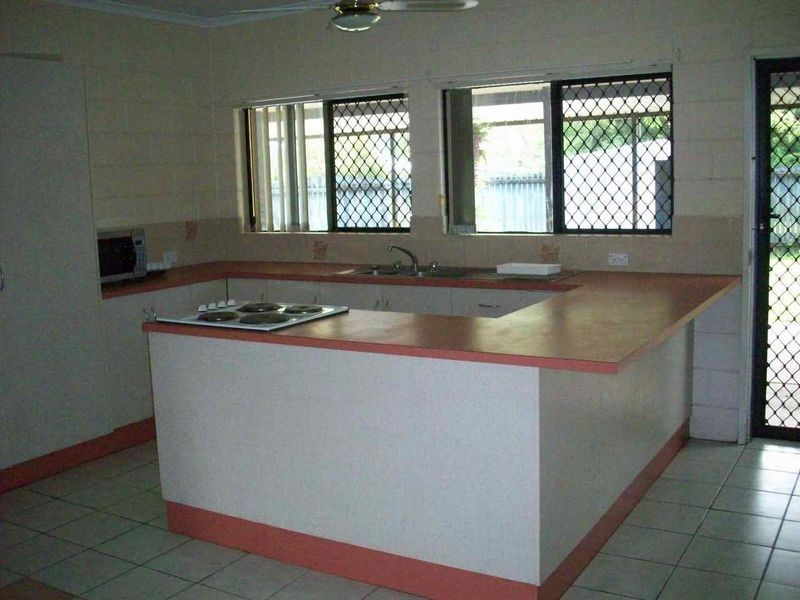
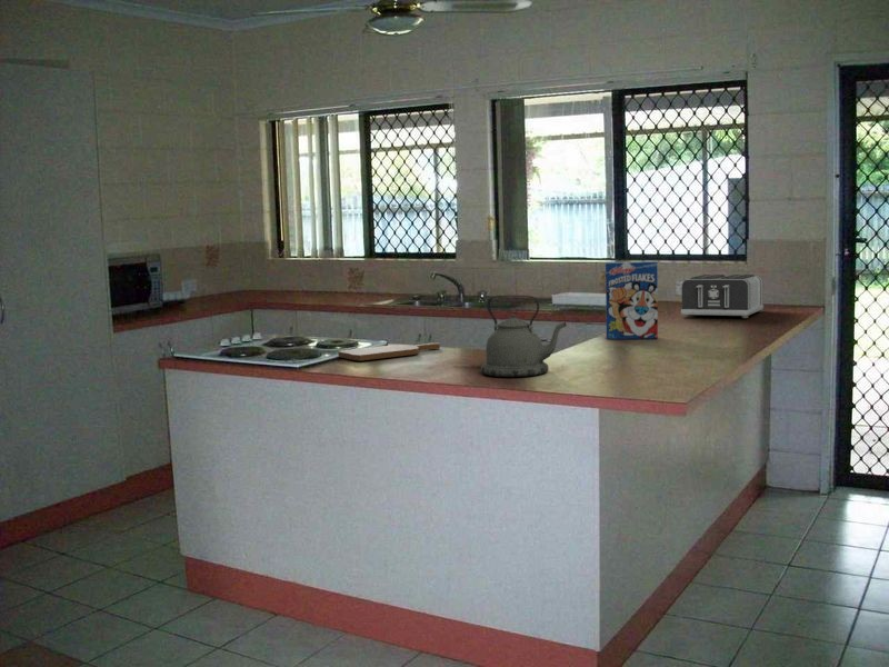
+ kettle [480,295,568,378]
+ toaster [680,273,765,319]
+ cutting board [337,341,441,362]
+ cereal box [605,260,659,340]
